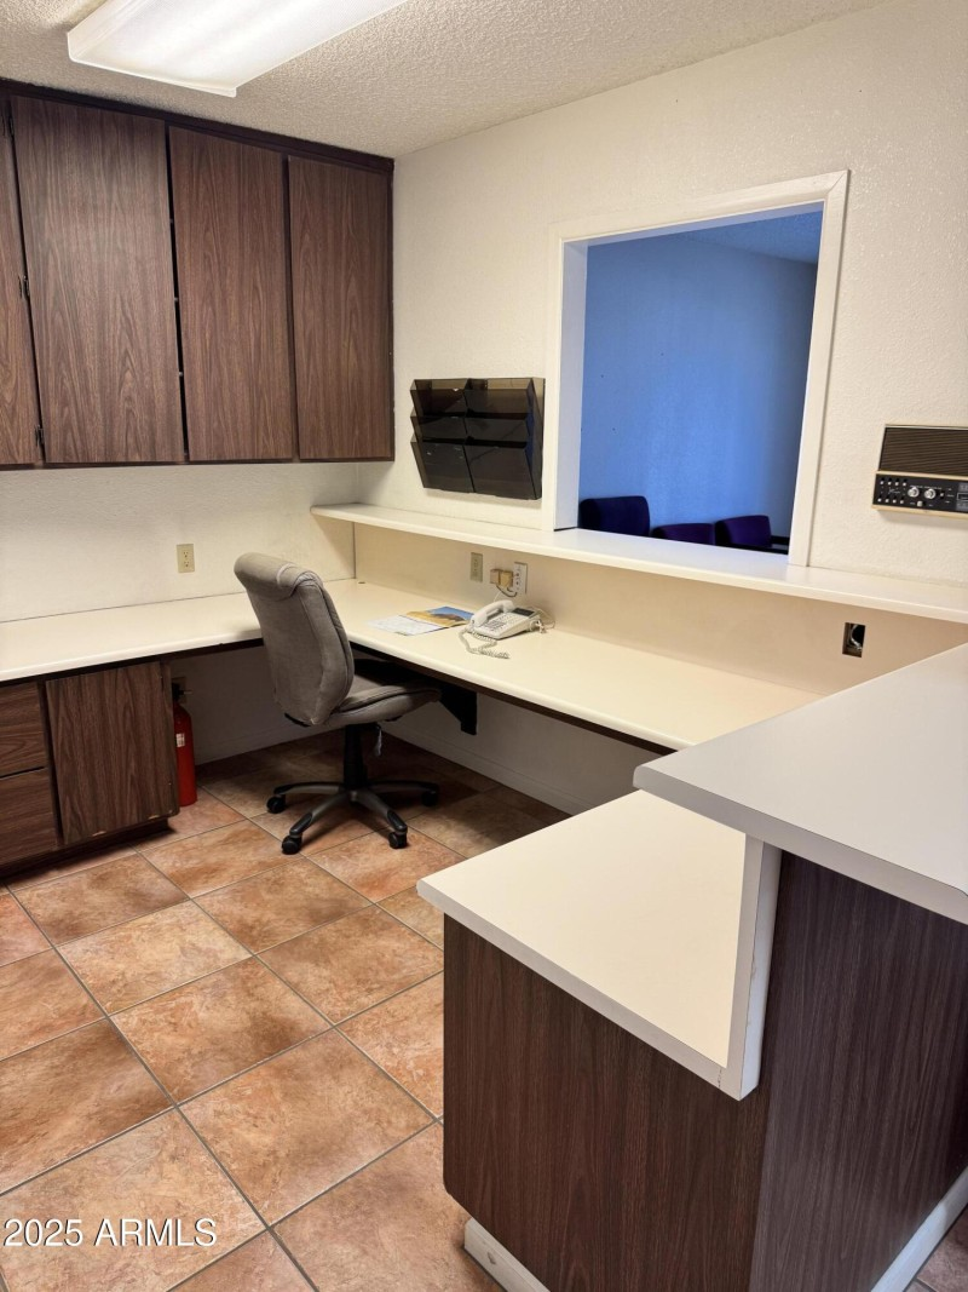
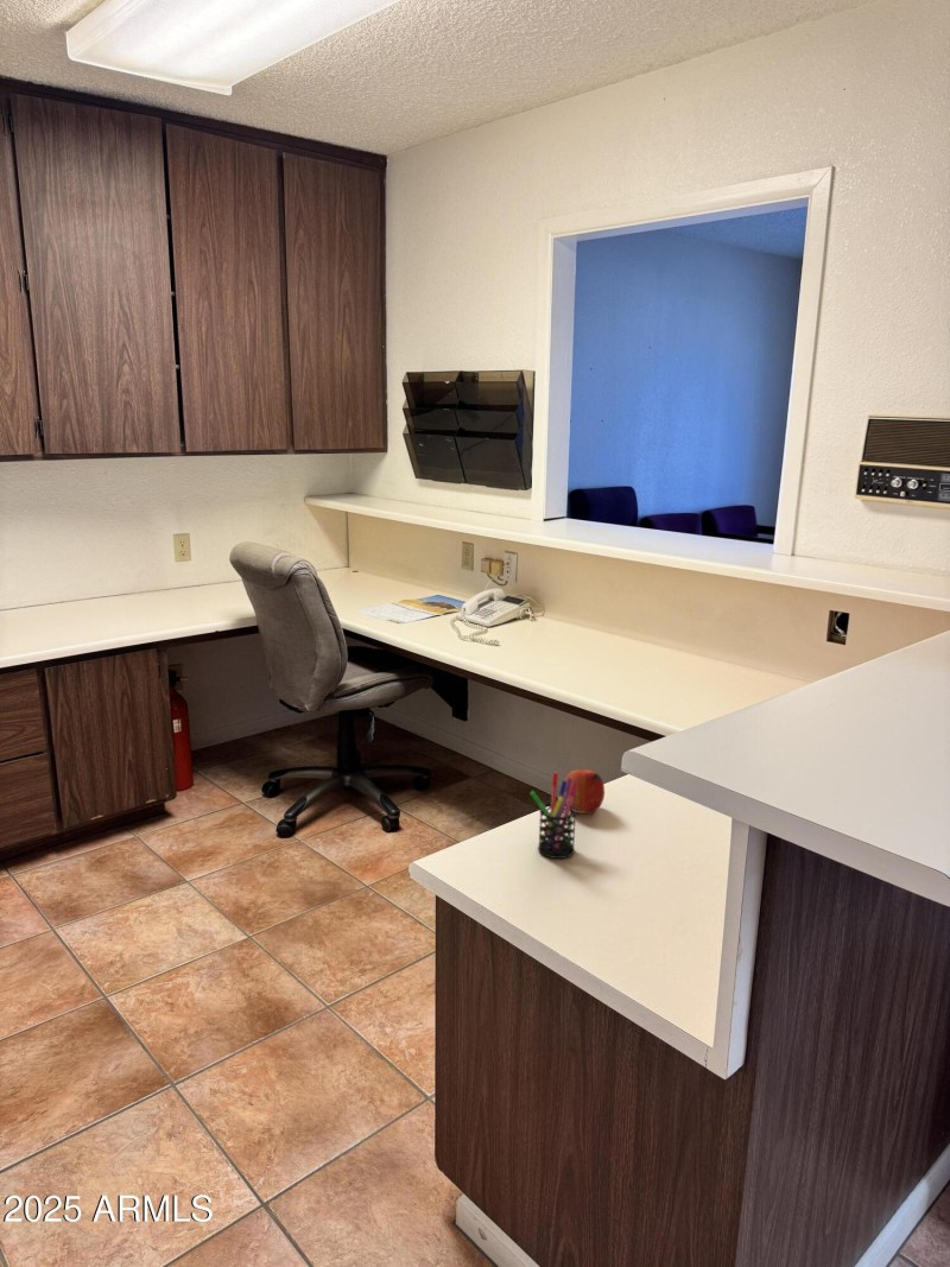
+ fruit [563,768,606,815]
+ pen holder [530,772,577,860]
